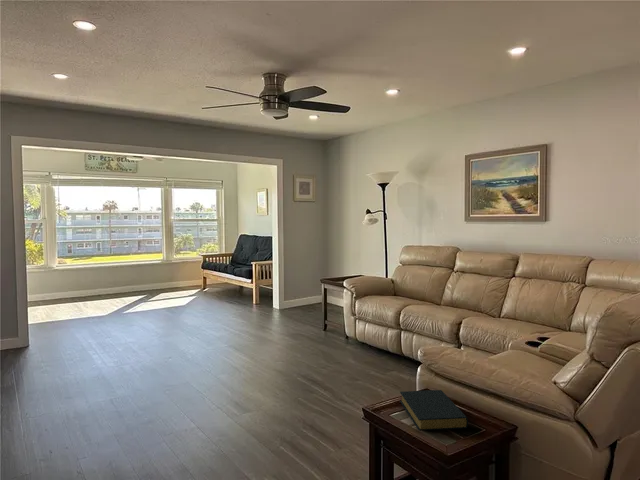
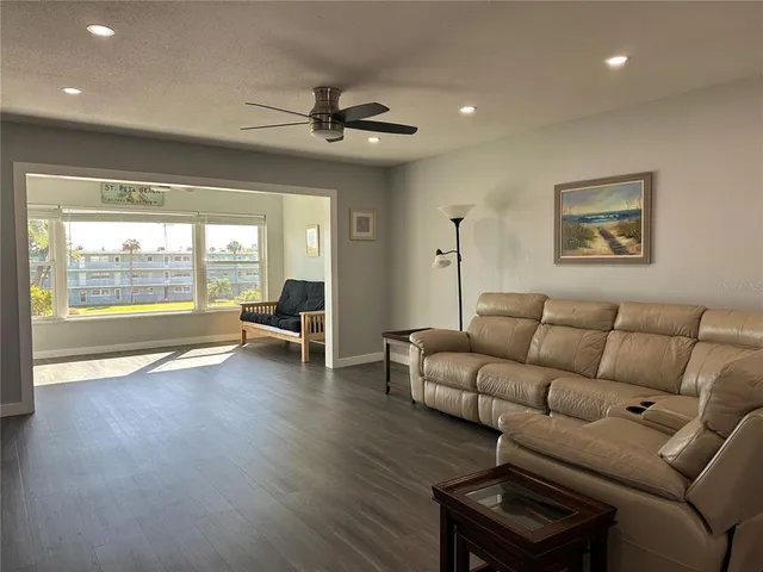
- hardback book [399,389,469,431]
